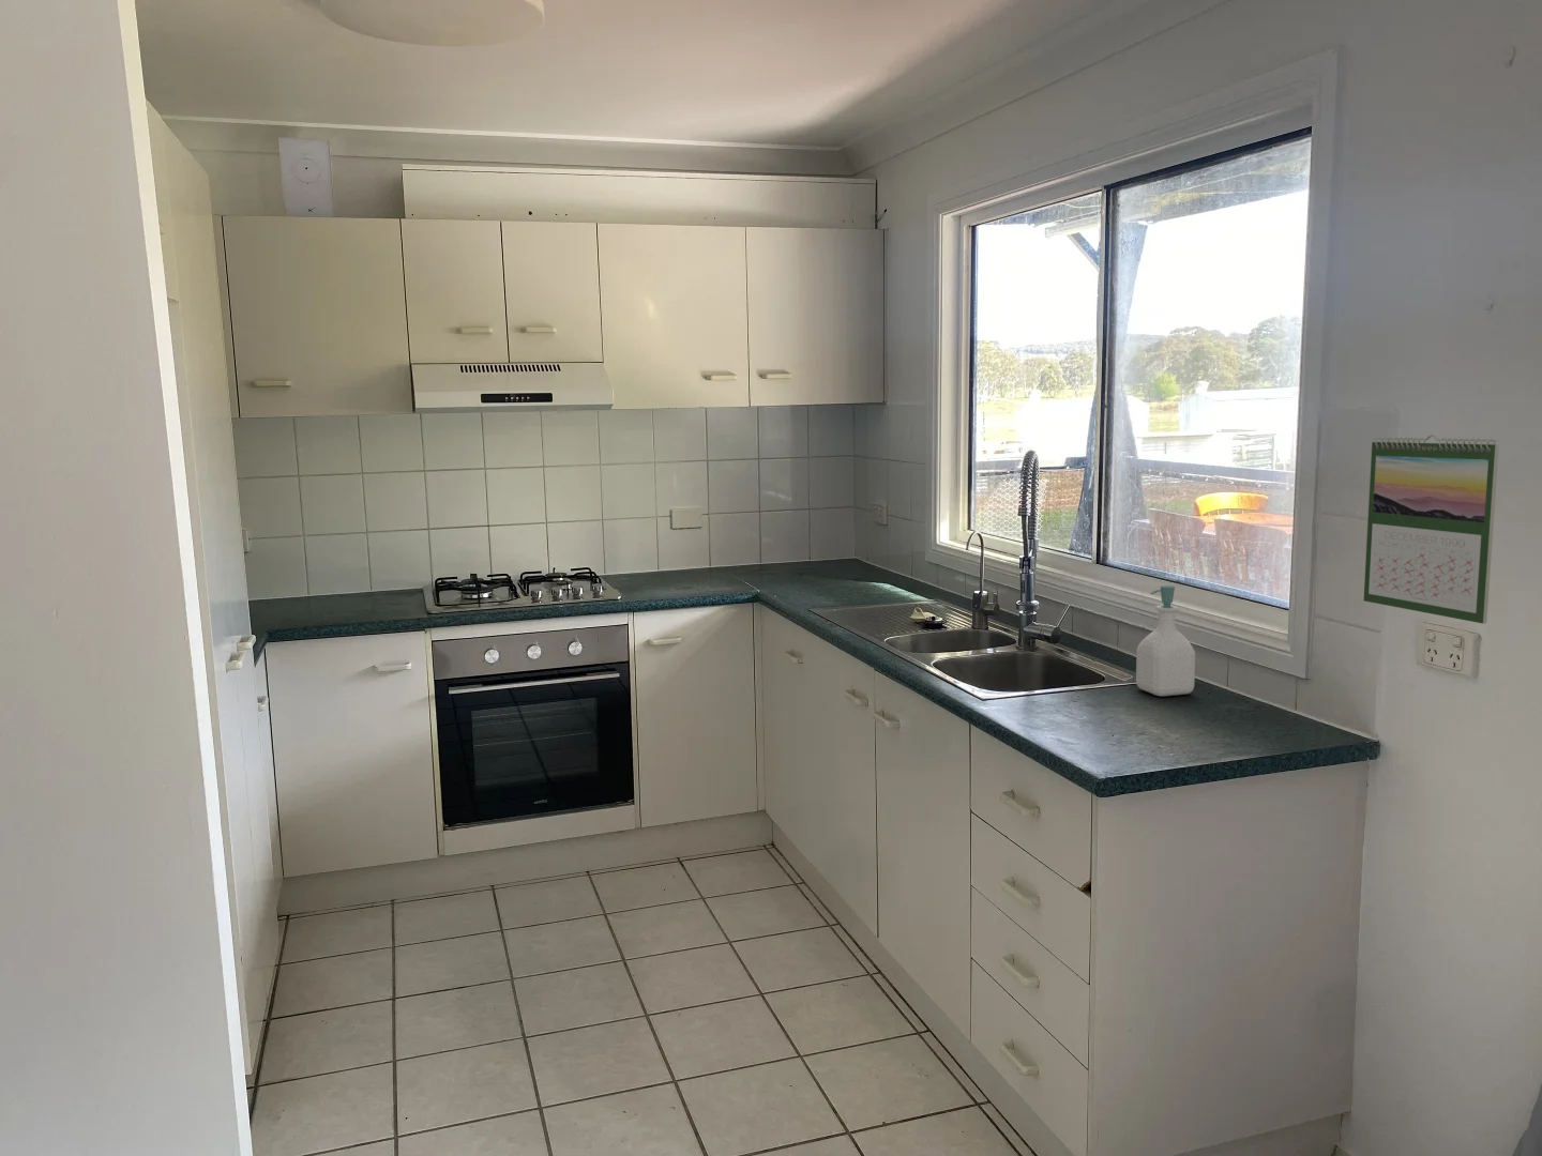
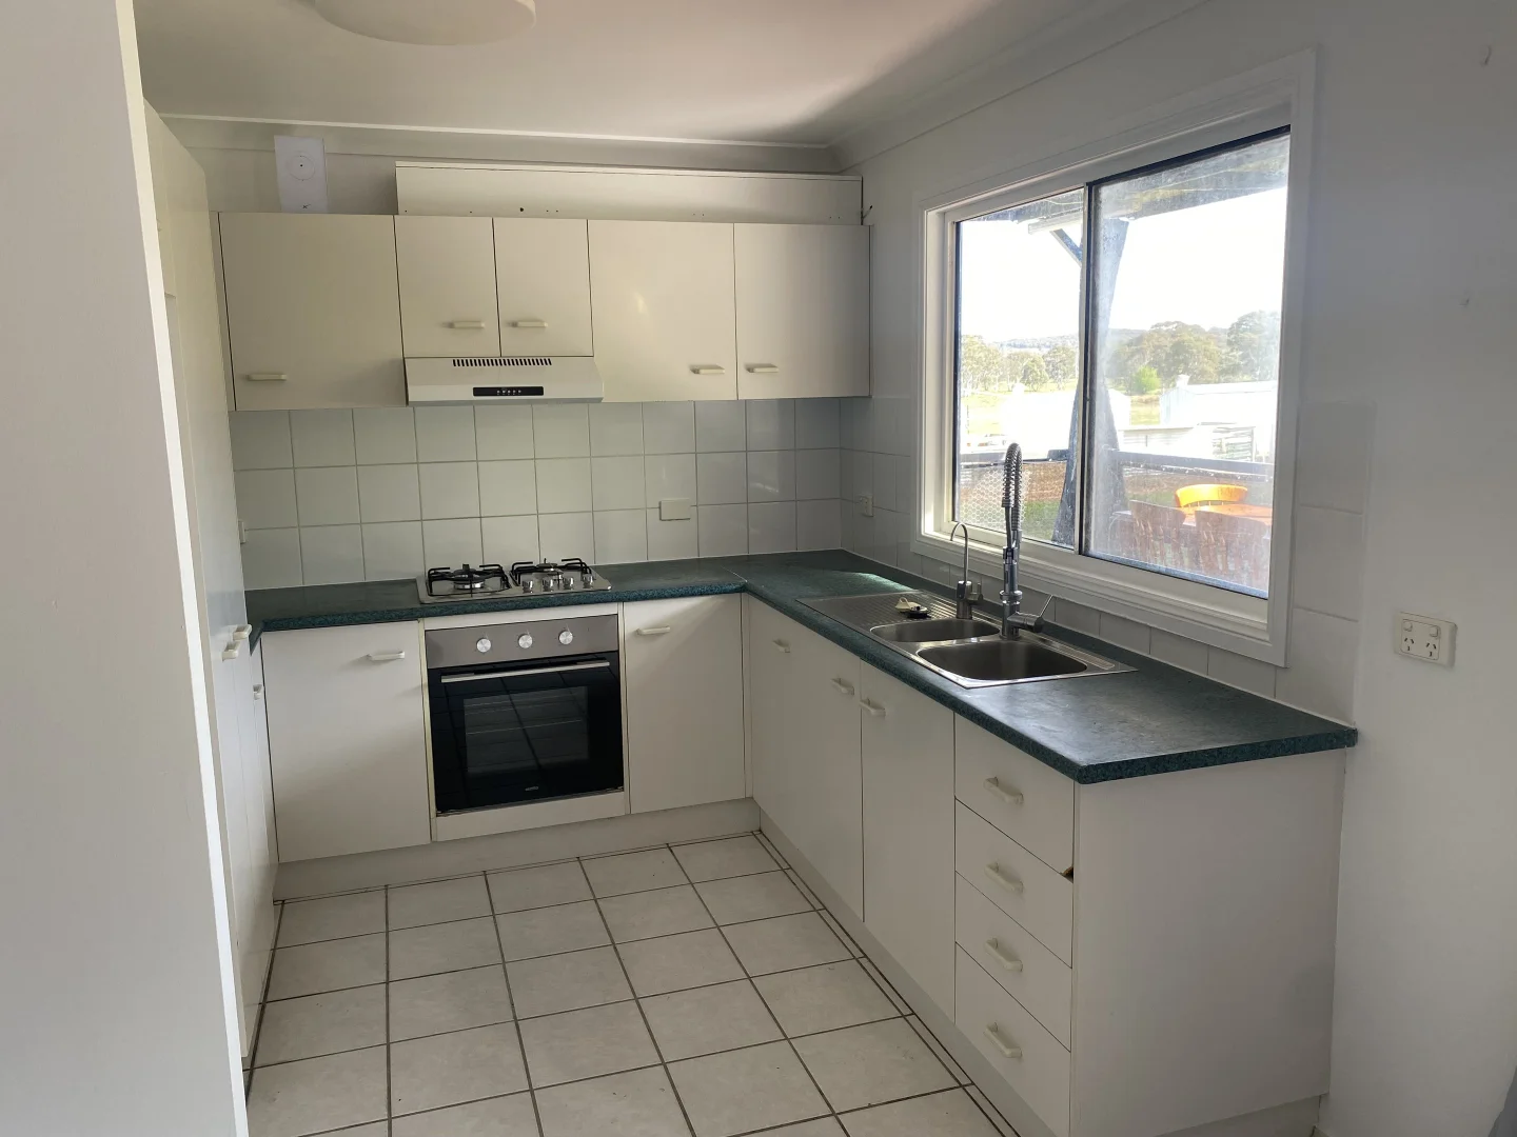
- soap bottle [1135,584,1196,697]
- calendar [1362,433,1501,625]
